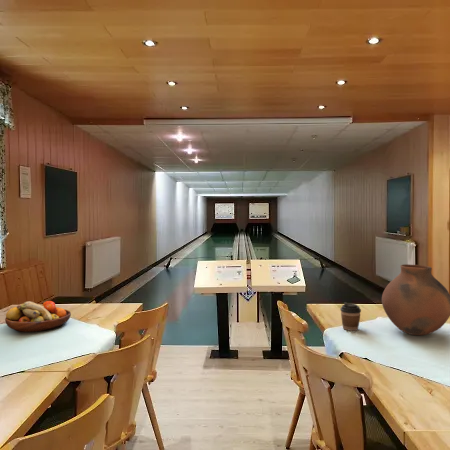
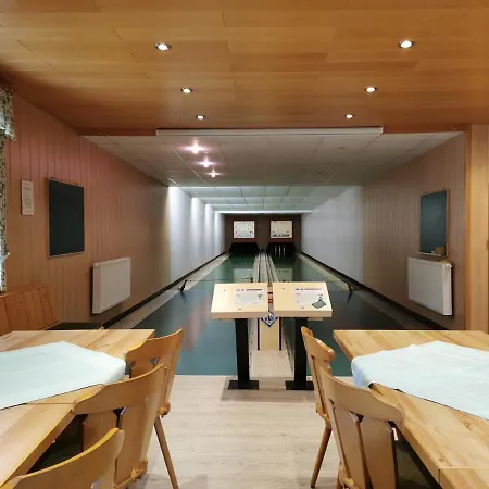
- fruit bowl [4,300,72,333]
- coffee cup [339,301,362,332]
- vase [381,263,450,336]
